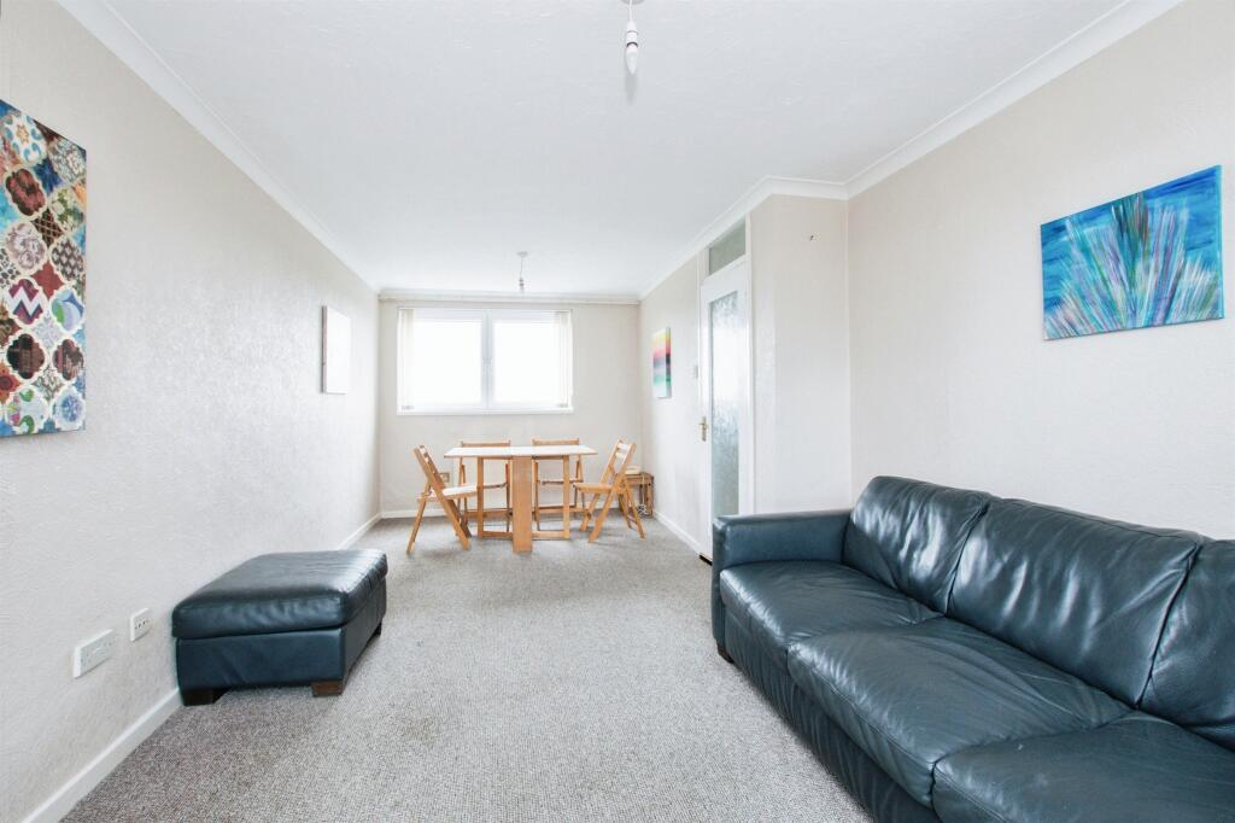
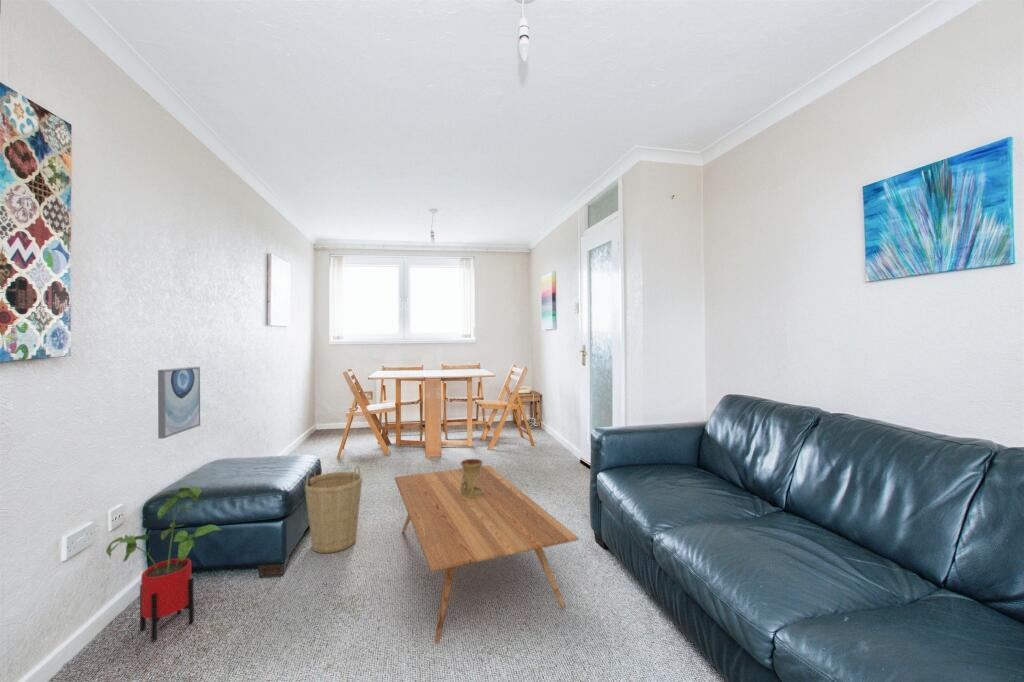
+ basket [304,465,364,554]
+ wall art [157,366,201,440]
+ oil burner [460,458,484,497]
+ house plant [105,485,223,643]
+ coffee table [394,464,579,645]
